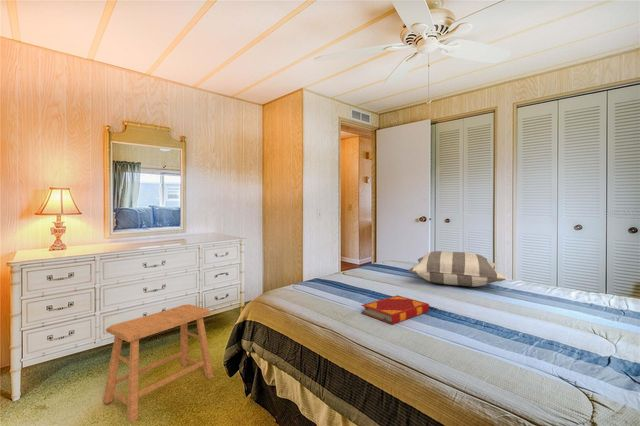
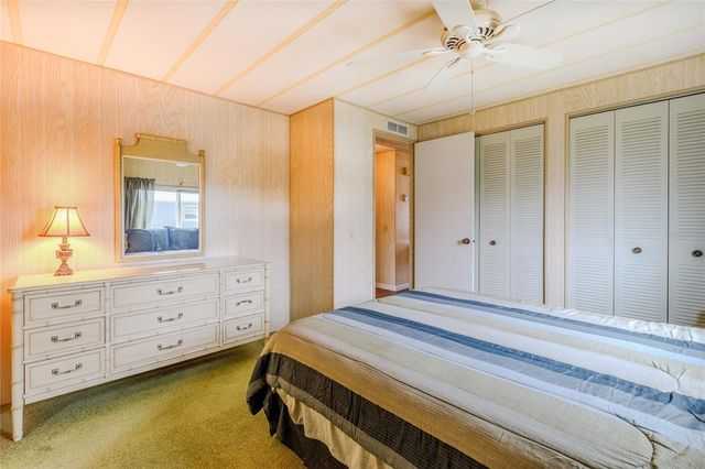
- hardback book [360,294,430,325]
- stool [102,303,214,423]
- pillow [407,250,507,287]
